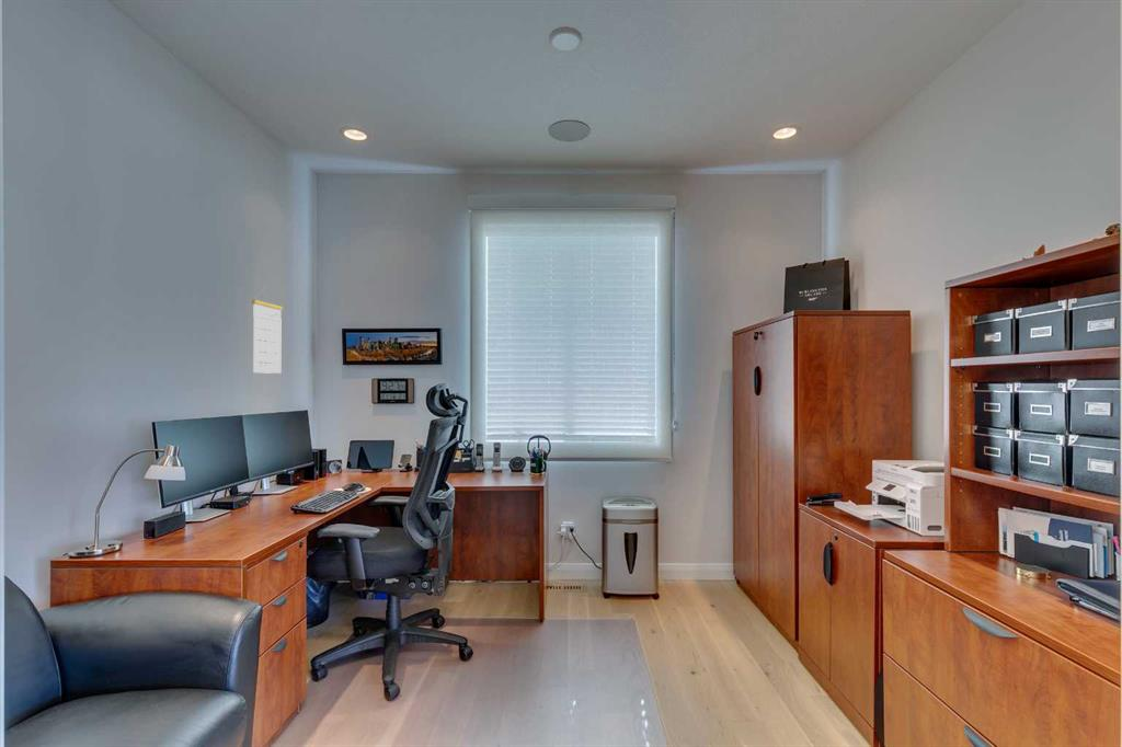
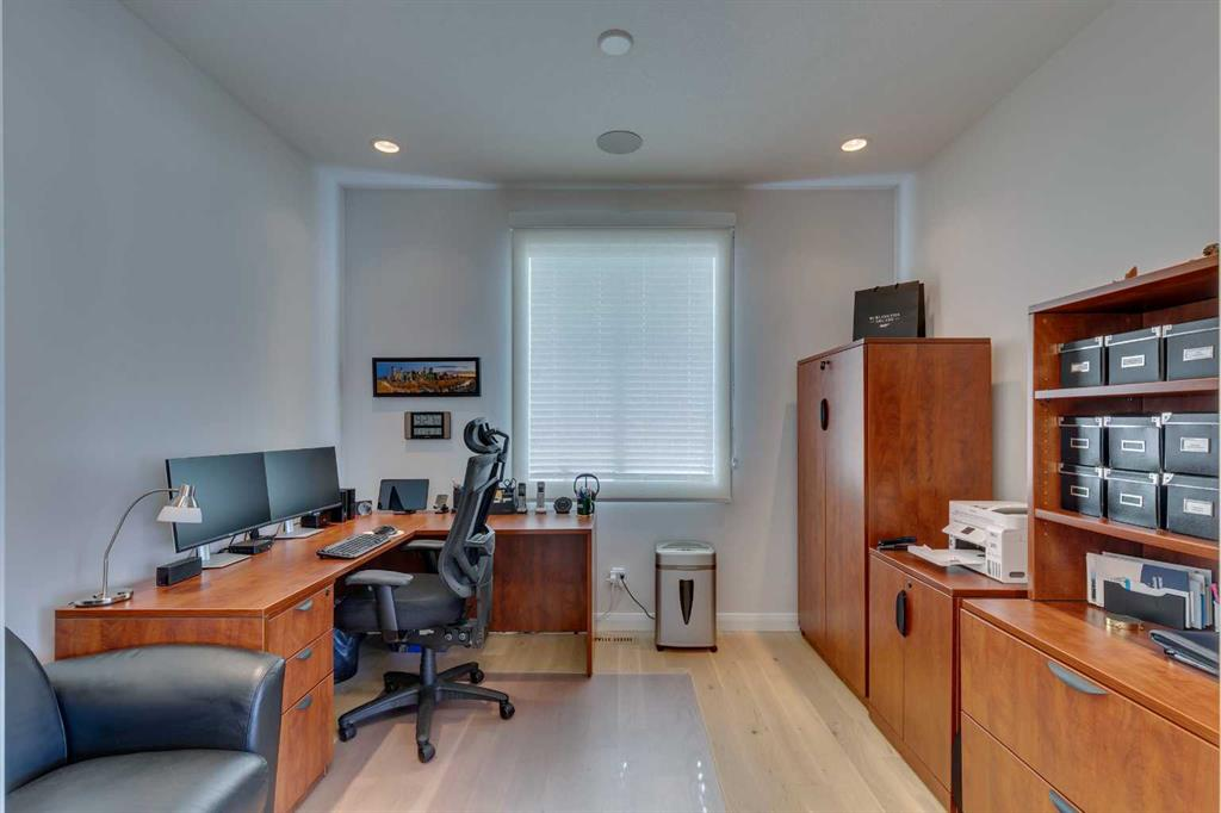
- calendar [251,287,284,375]
